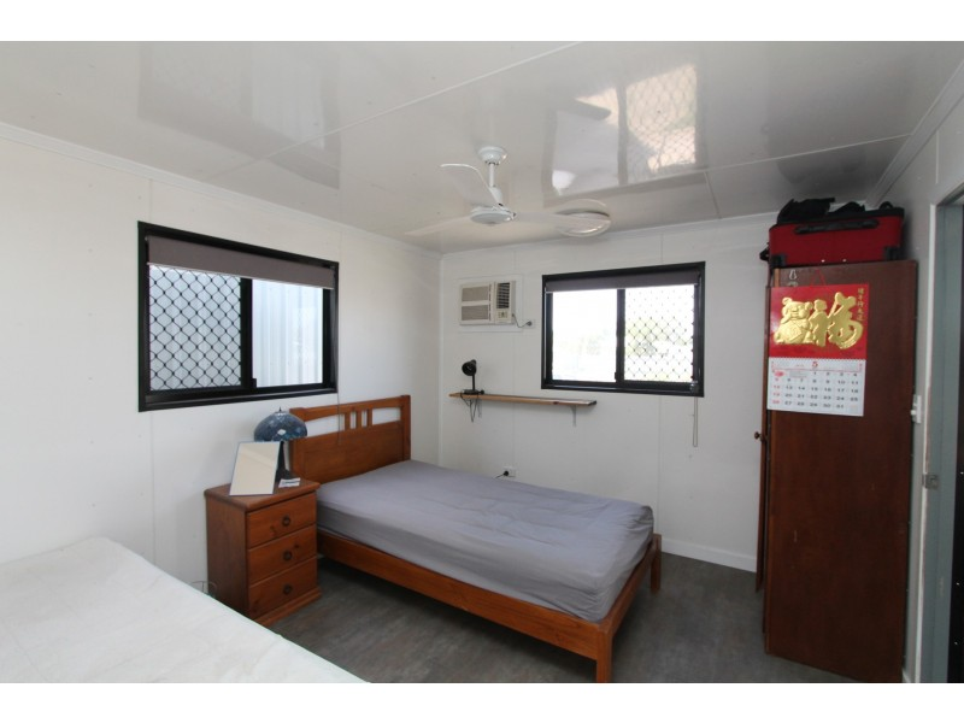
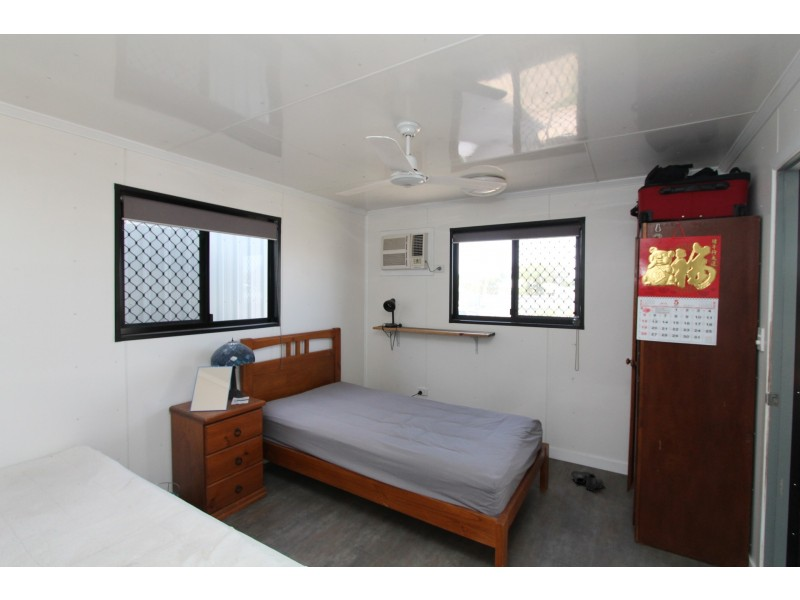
+ boots [570,470,605,492]
